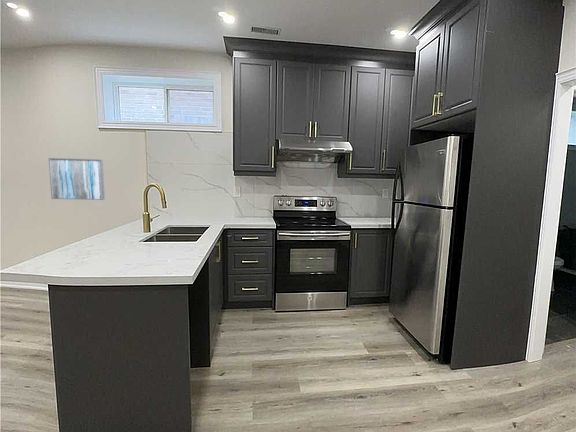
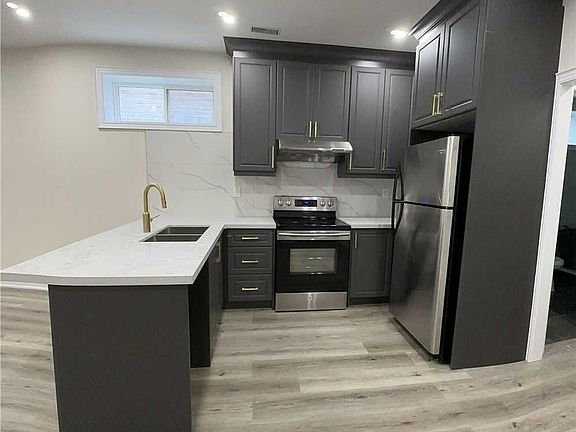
- wall art [48,157,106,201]
